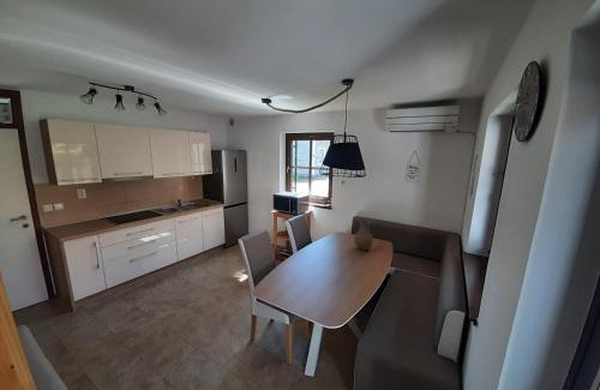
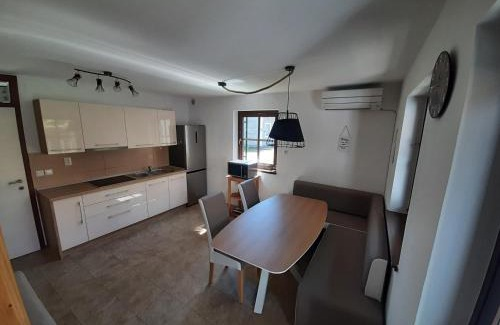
- vase [353,220,374,252]
